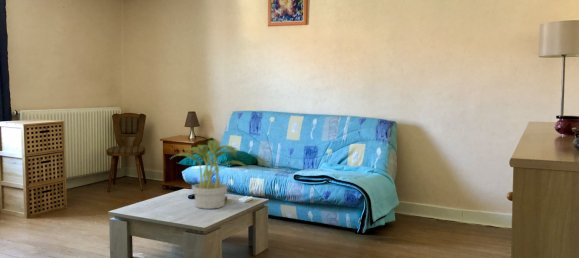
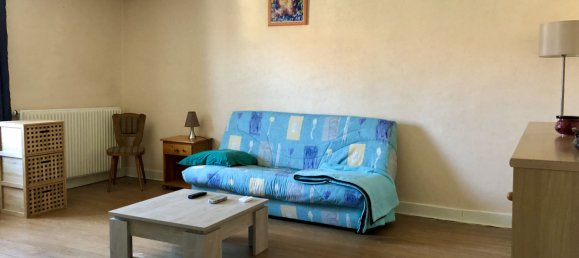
- potted plant [169,140,250,210]
